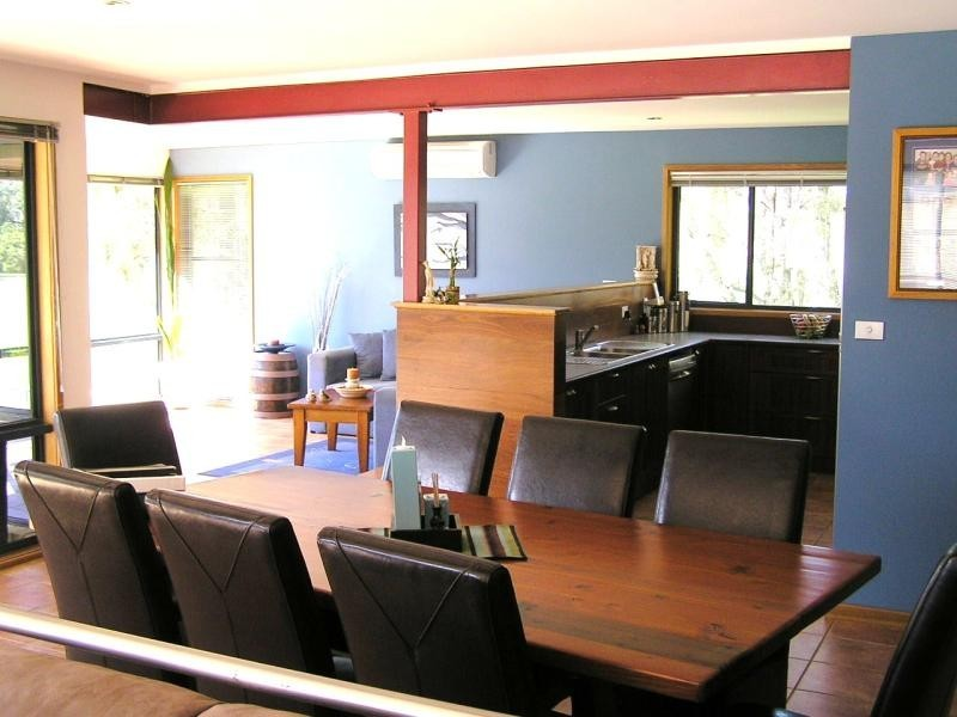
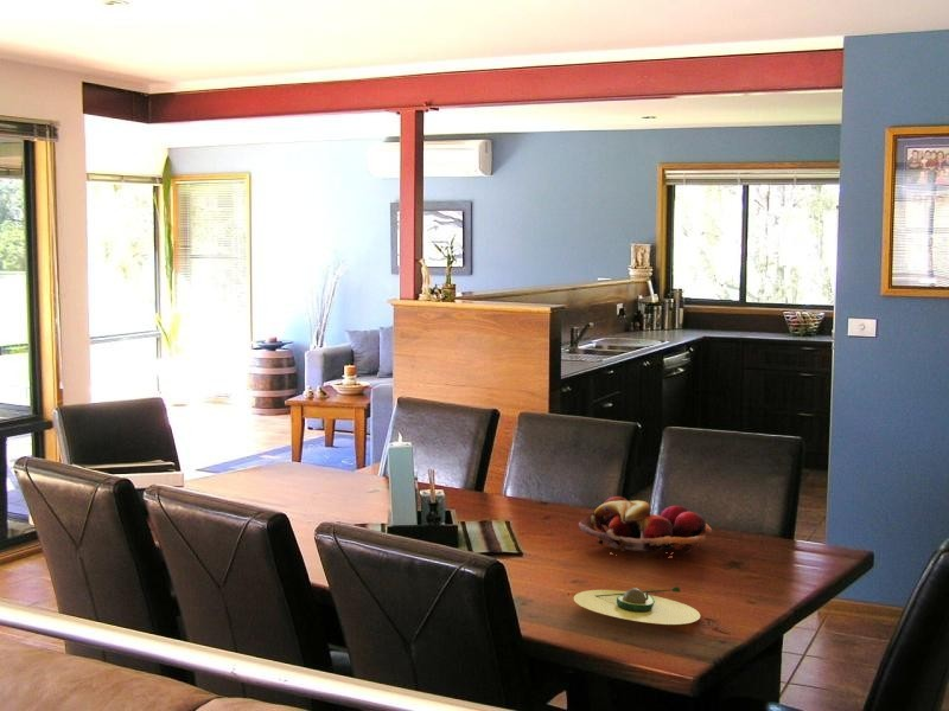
+ fruit basket [578,495,713,561]
+ avocado [573,585,701,626]
